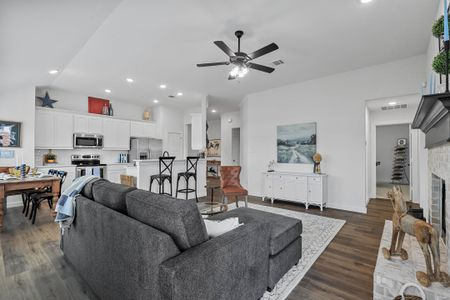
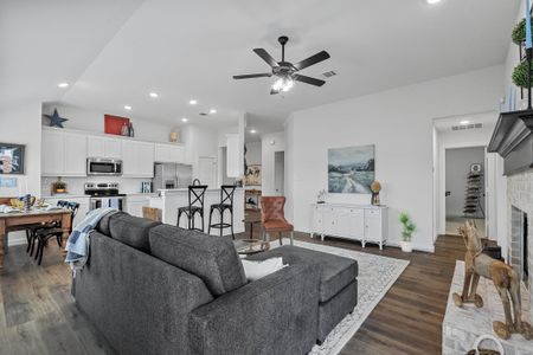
+ potted plant [392,211,423,253]
